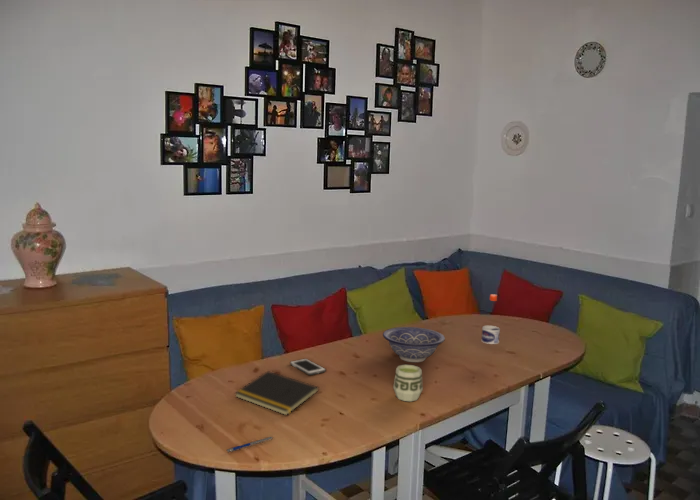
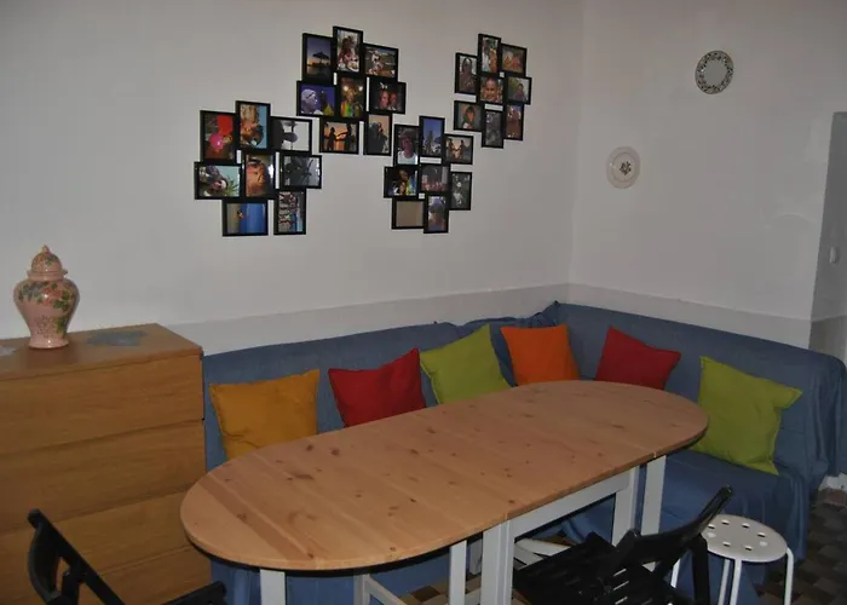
- cell phone [289,358,327,376]
- pen [226,436,273,453]
- decorative bowl [382,326,446,363]
- notepad [234,370,320,416]
- cup [392,364,424,402]
- water bottle [480,293,501,345]
